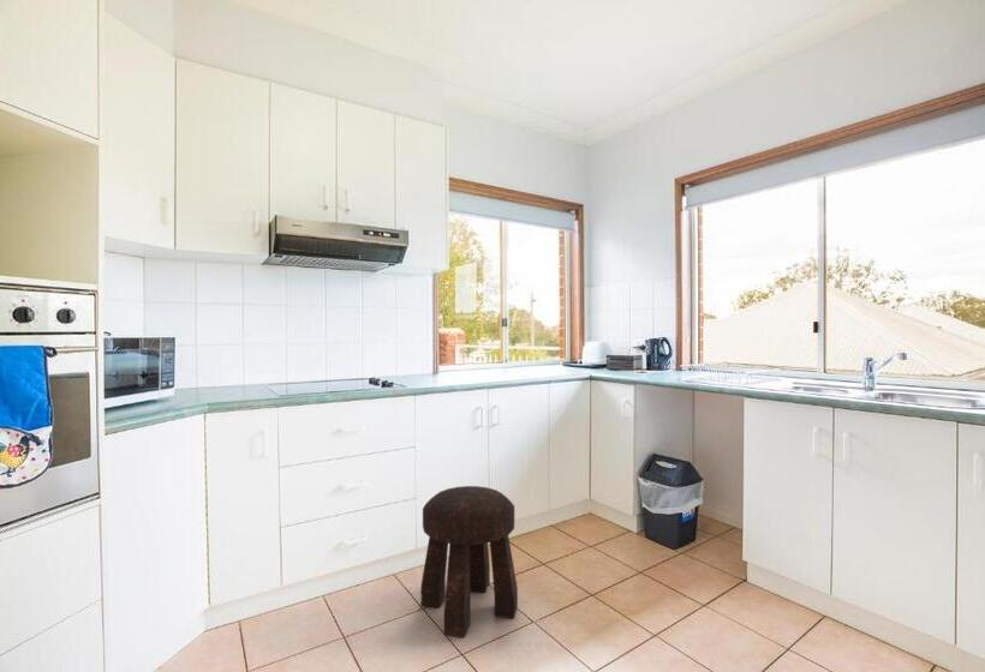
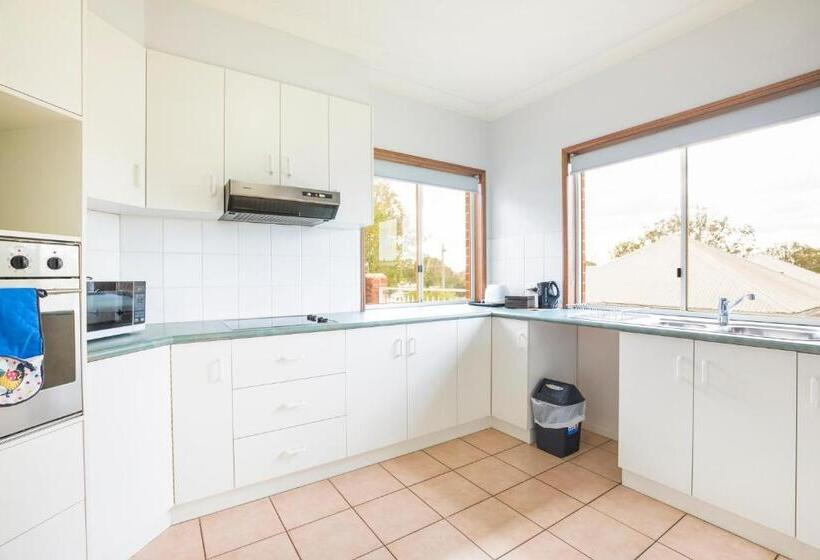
- stool [419,485,519,638]
